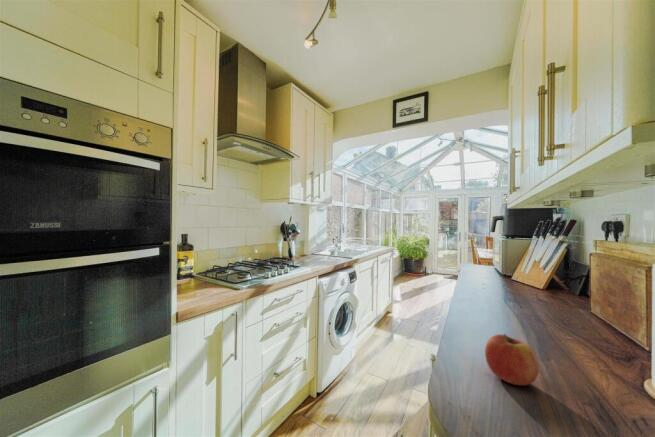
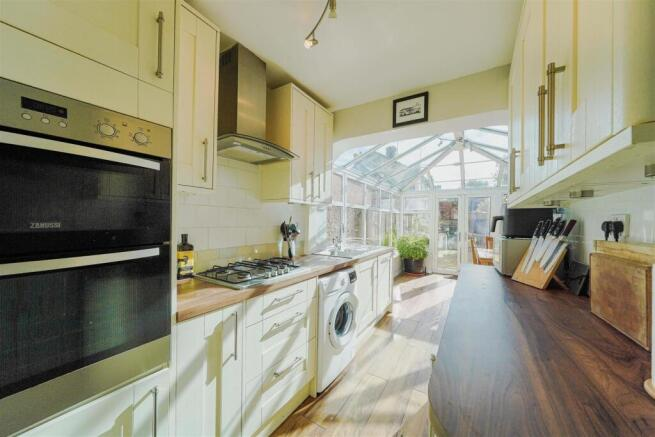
- fruit [484,333,540,386]
